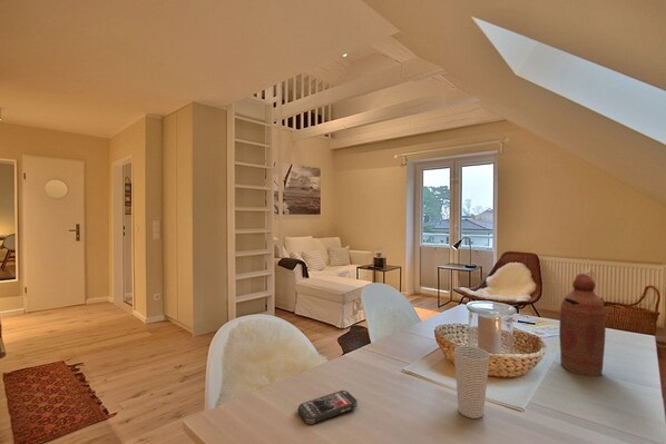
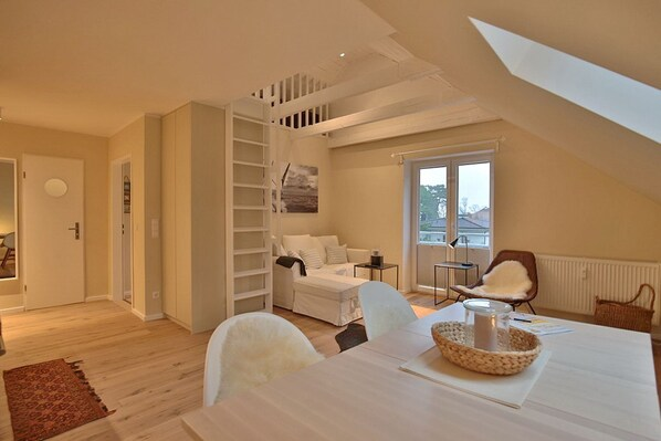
- cup [453,345,491,420]
- smartphone [296,389,359,425]
- bottle [558,273,607,377]
